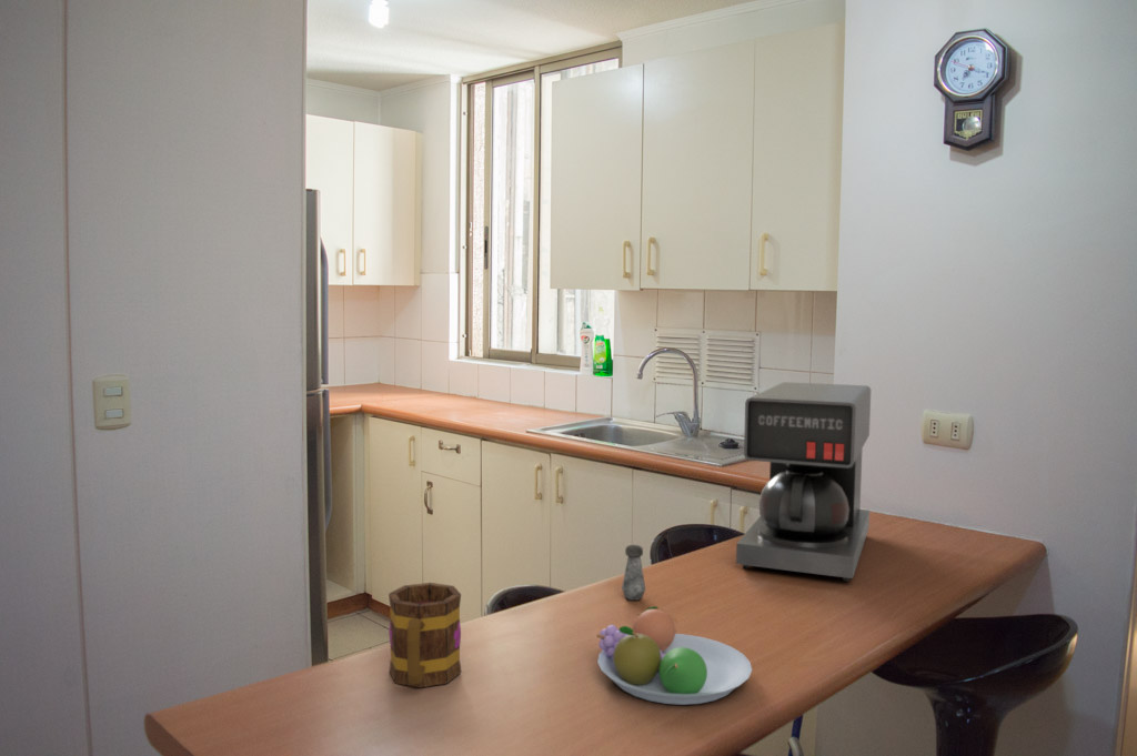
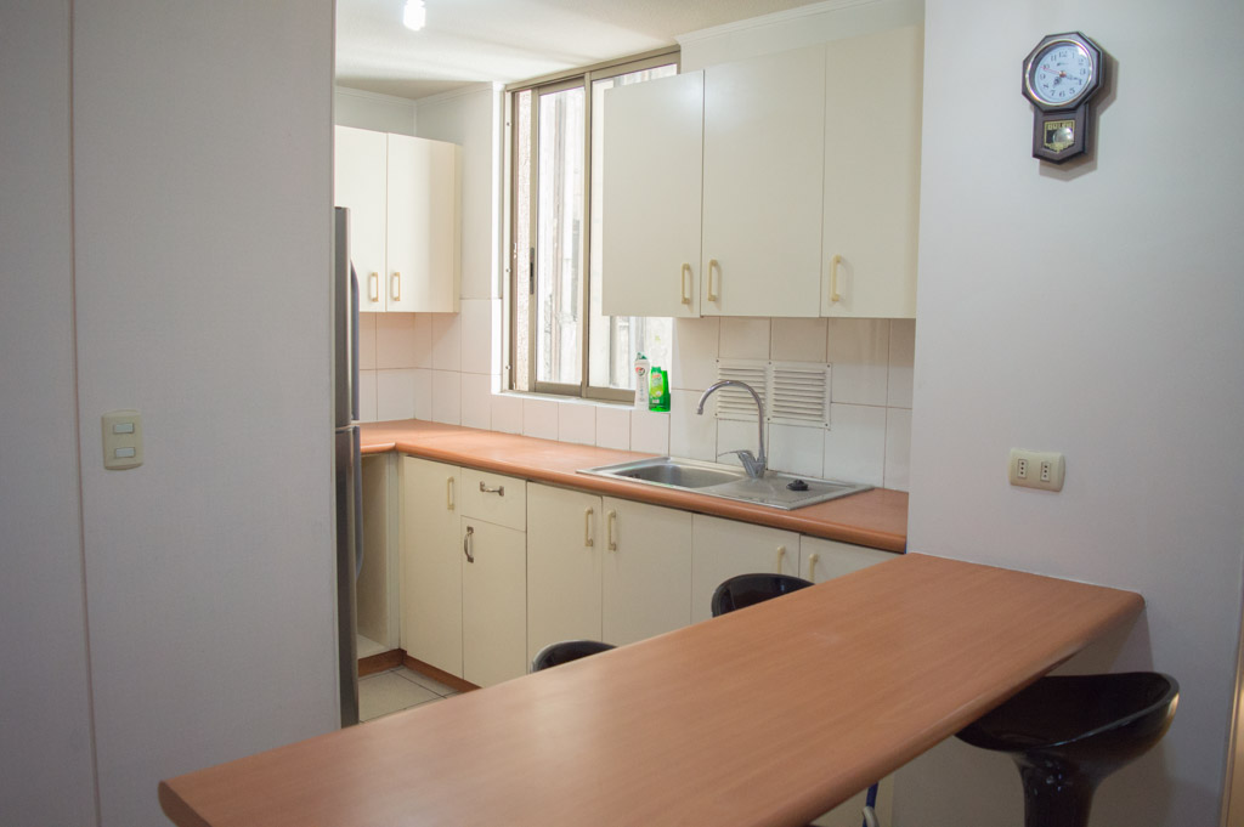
- mug [388,582,462,689]
- salt shaker [621,544,646,602]
- fruit bowl [596,605,753,706]
- coffee maker [735,381,872,583]
